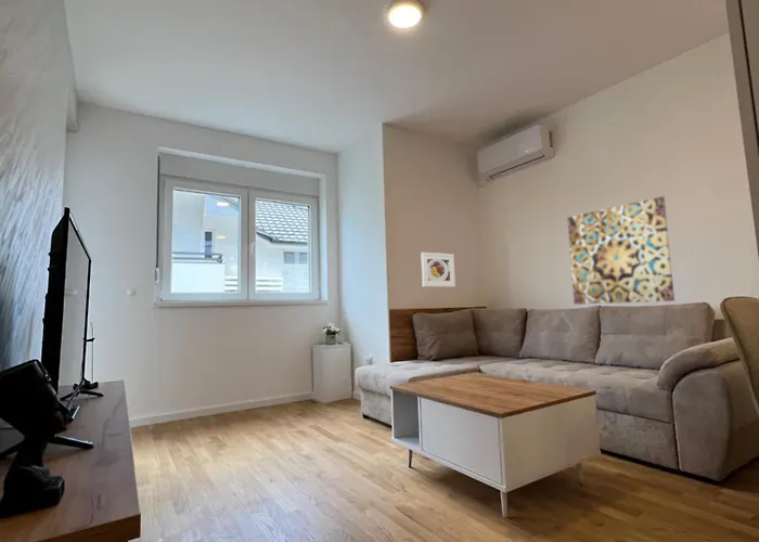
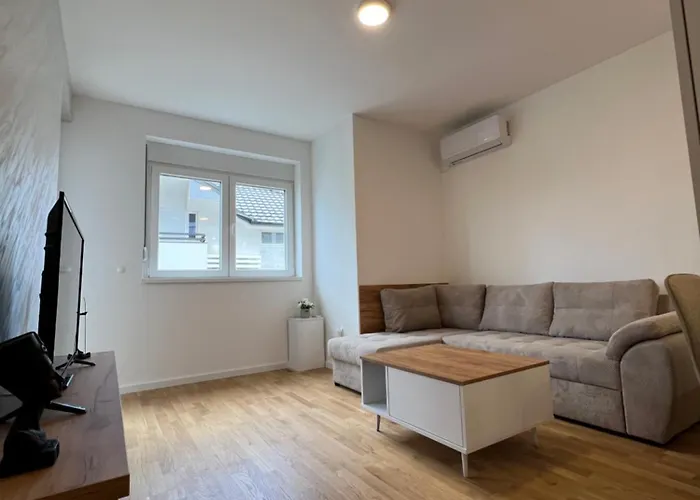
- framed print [420,251,456,287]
- wall art [566,195,676,306]
